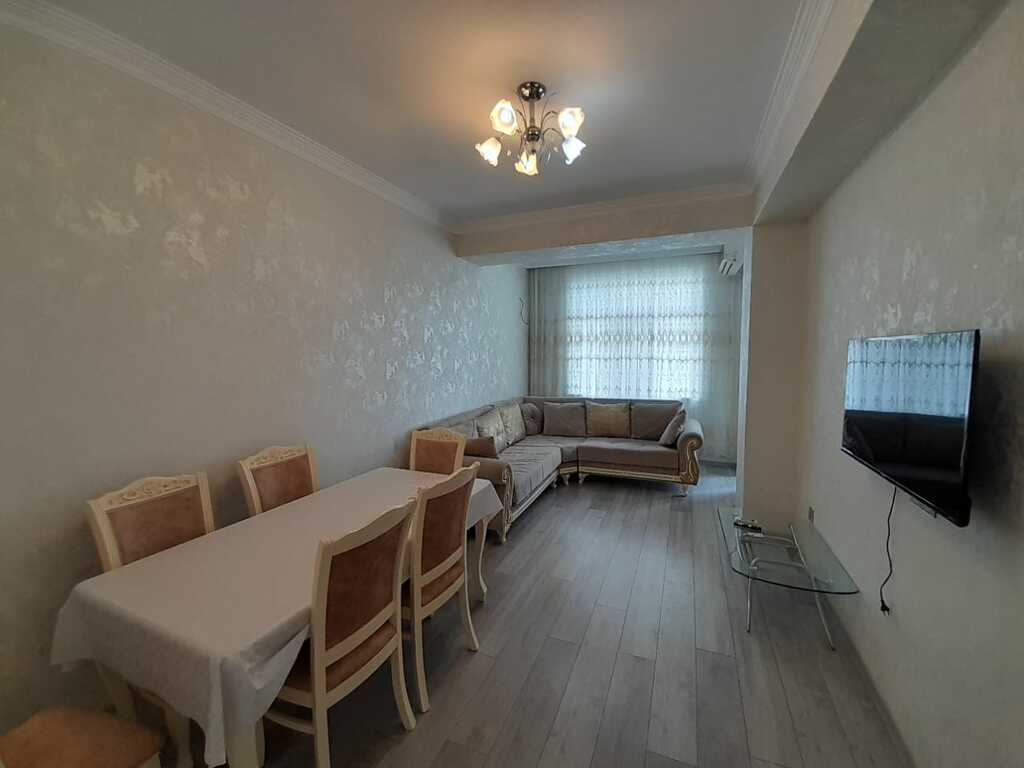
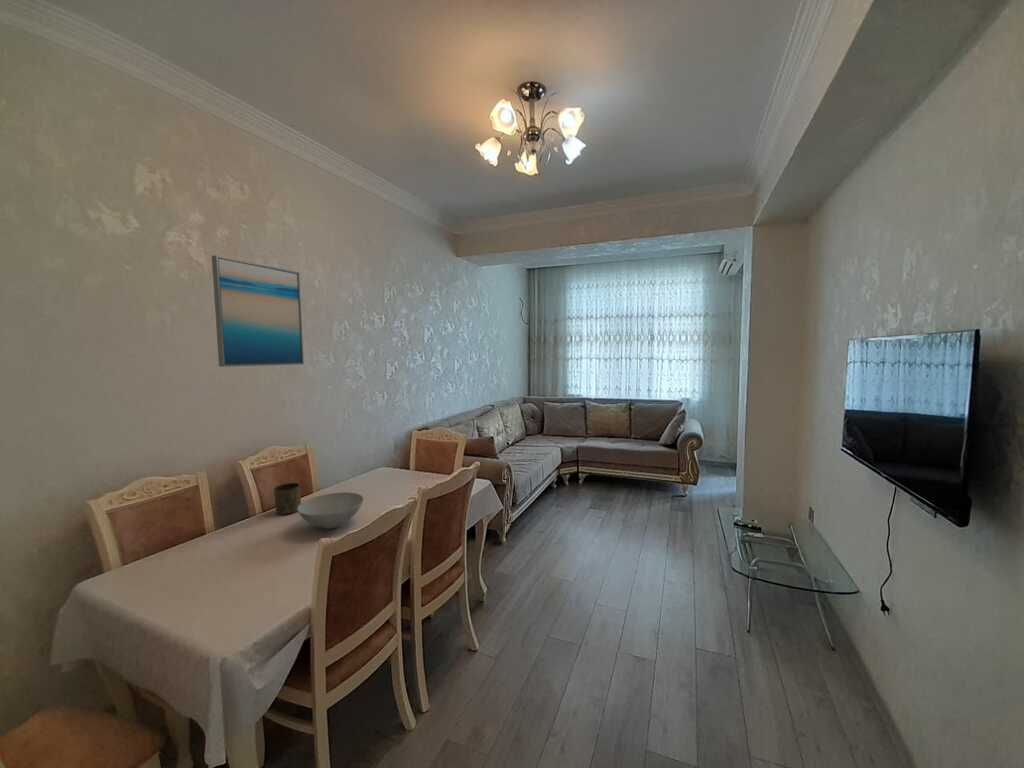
+ bowl [297,491,364,530]
+ cup [273,482,302,516]
+ wall art [211,254,305,368]
